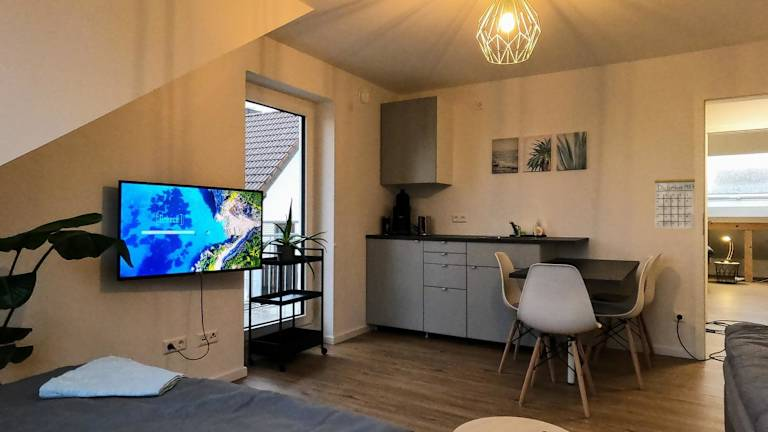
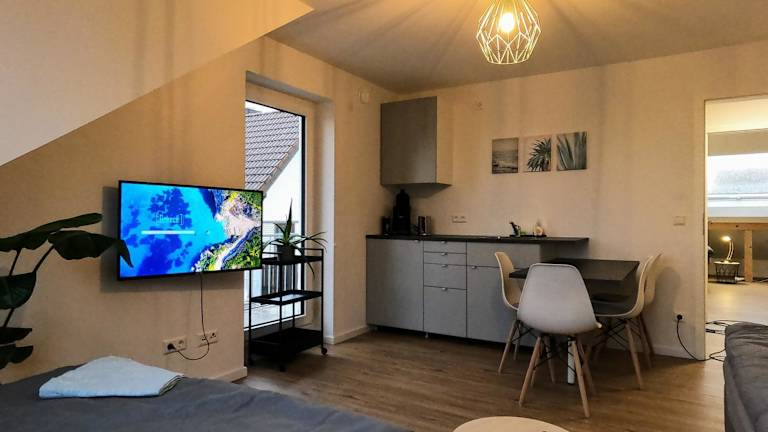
- calendar [654,167,696,230]
